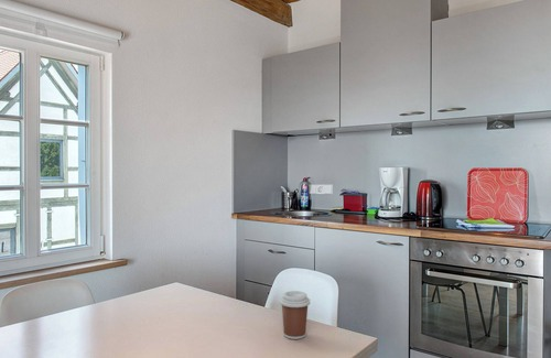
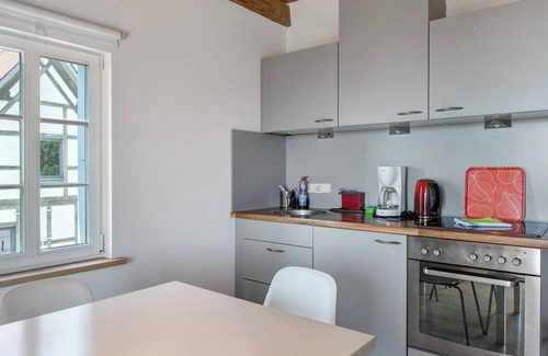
- coffee cup [279,290,311,340]
